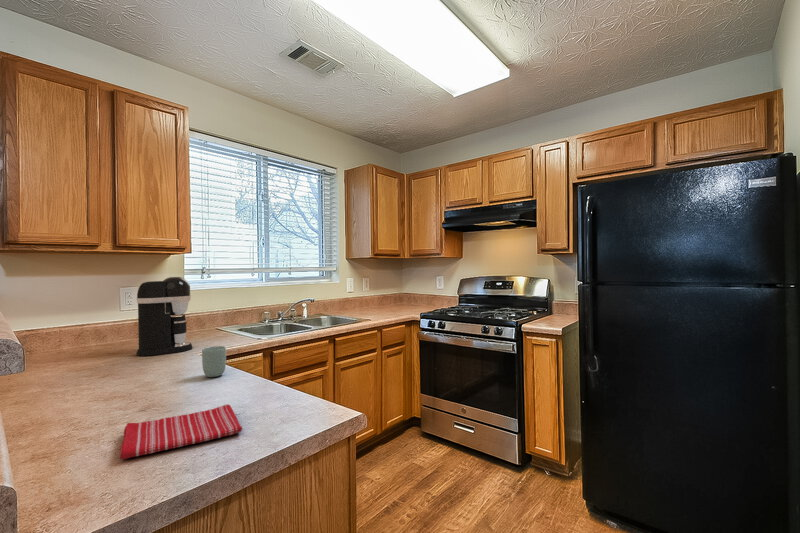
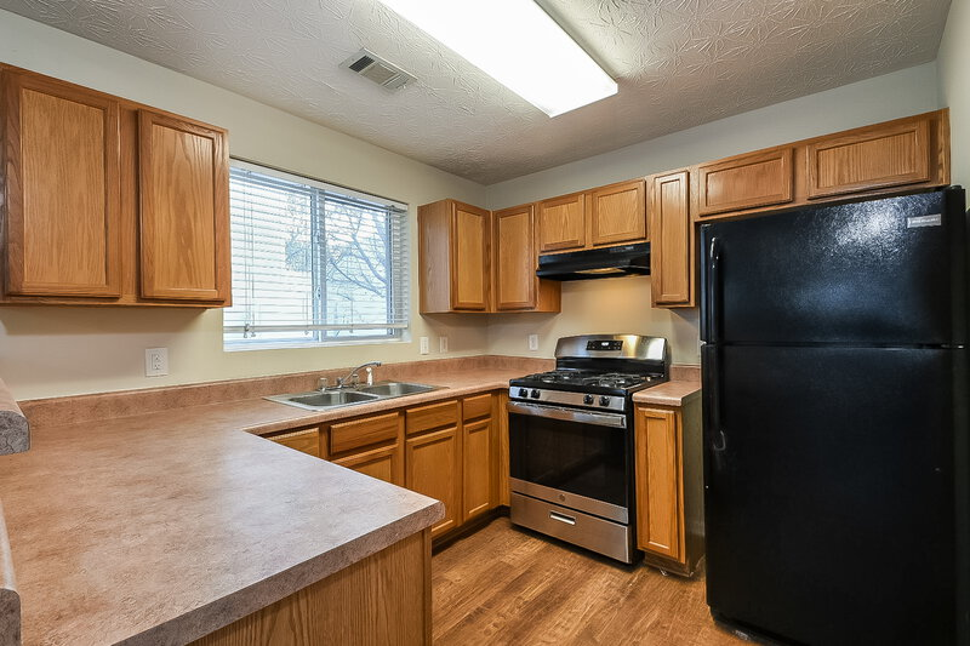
- coffee maker [136,276,193,357]
- dish towel [119,403,243,460]
- cup [201,345,227,378]
